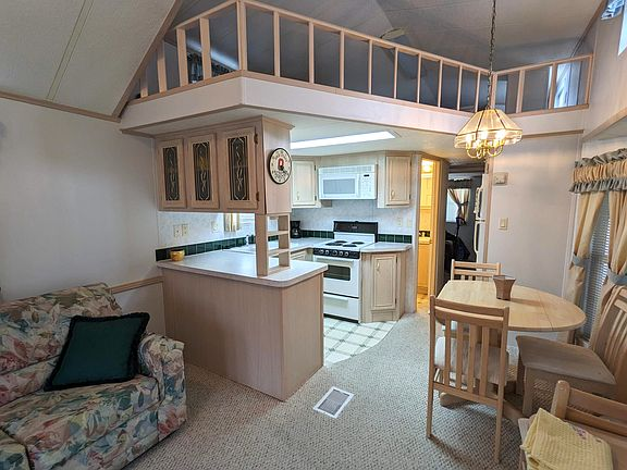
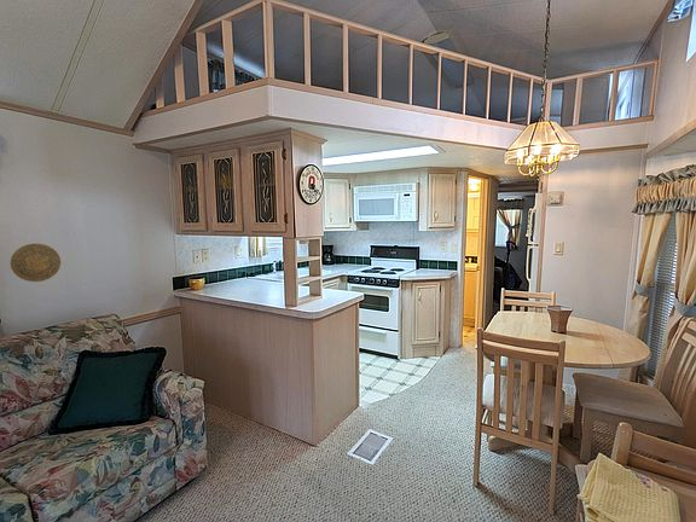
+ decorative plate [10,243,62,283]
